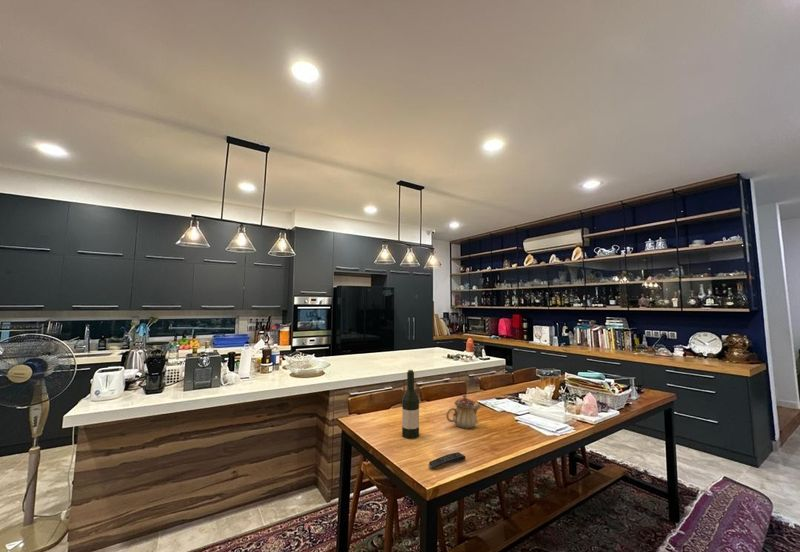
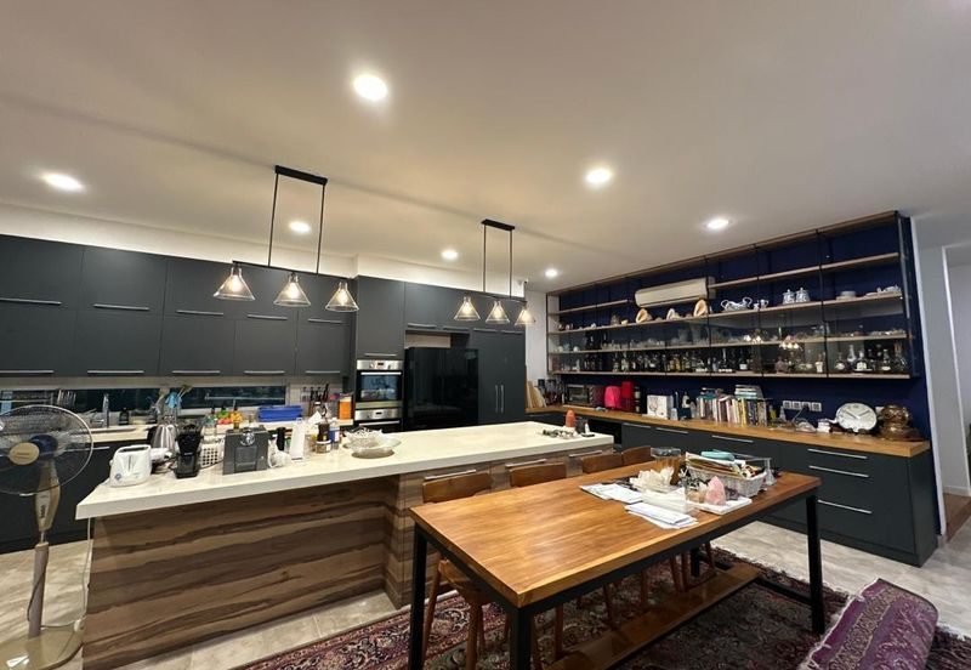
- teapot [445,394,481,429]
- wine bottle [401,369,420,440]
- remote control [427,451,467,469]
